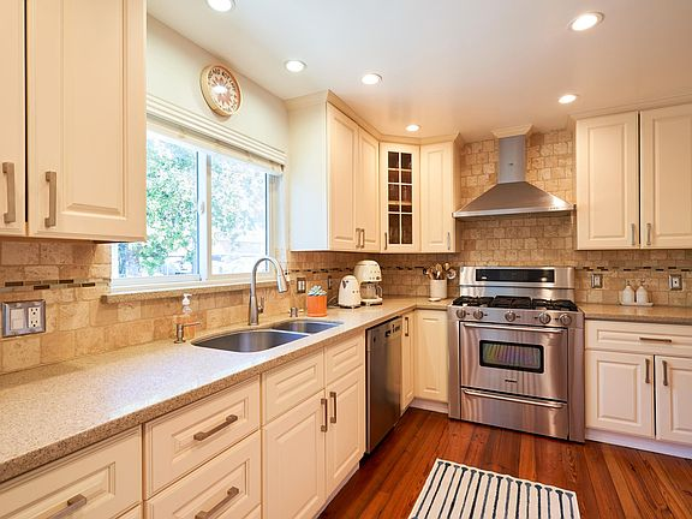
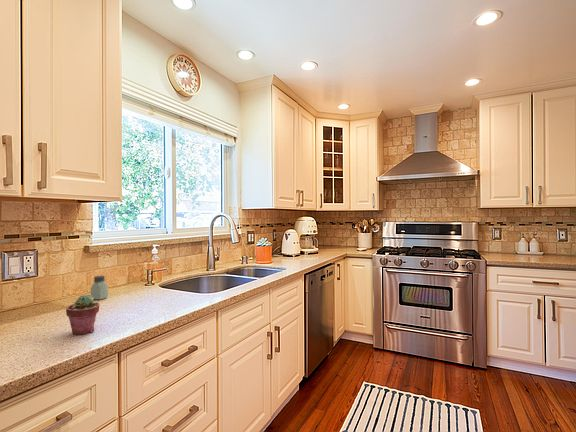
+ saltshaker [90,275,109,301]
+ potted succulent [65,294,100,336]
